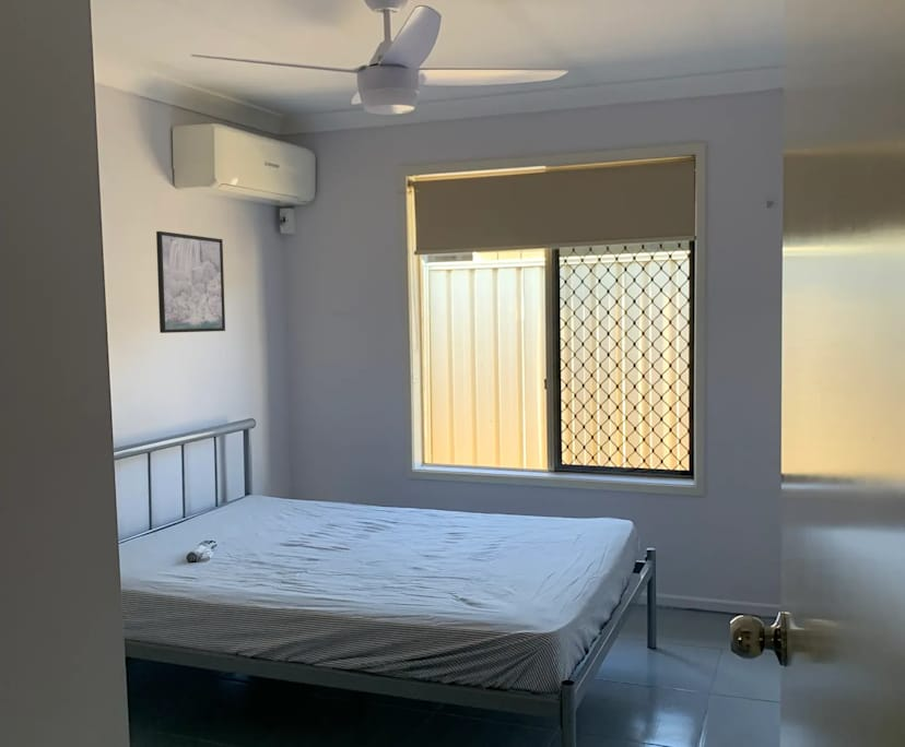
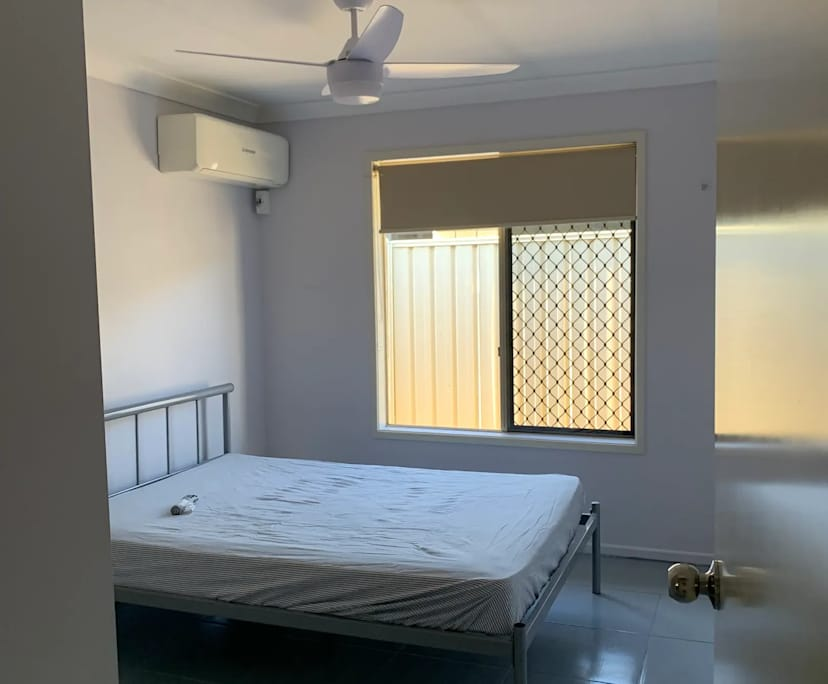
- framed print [155,230,226,334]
